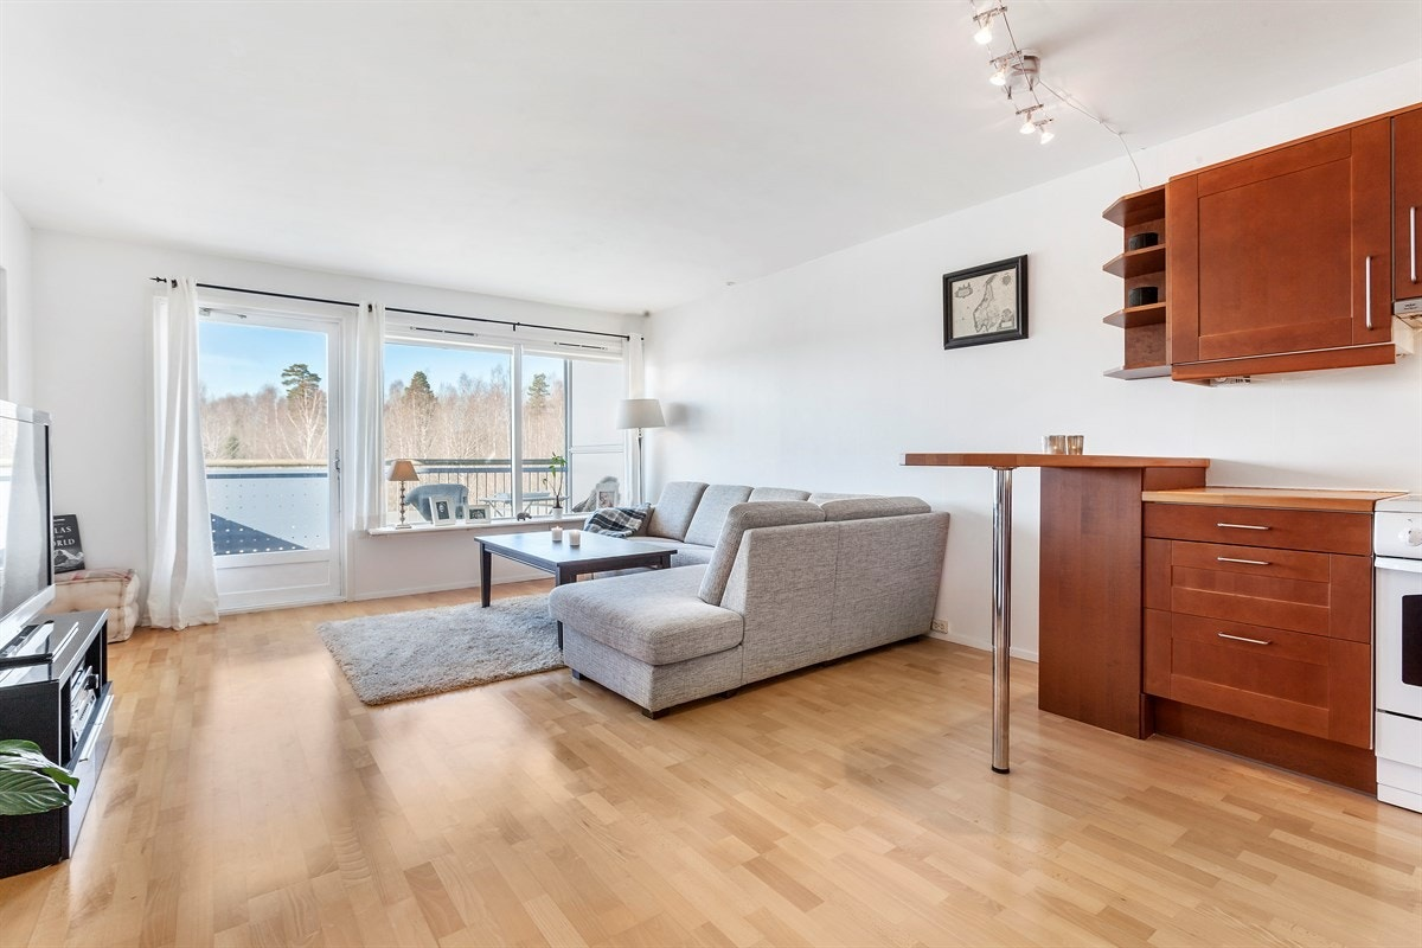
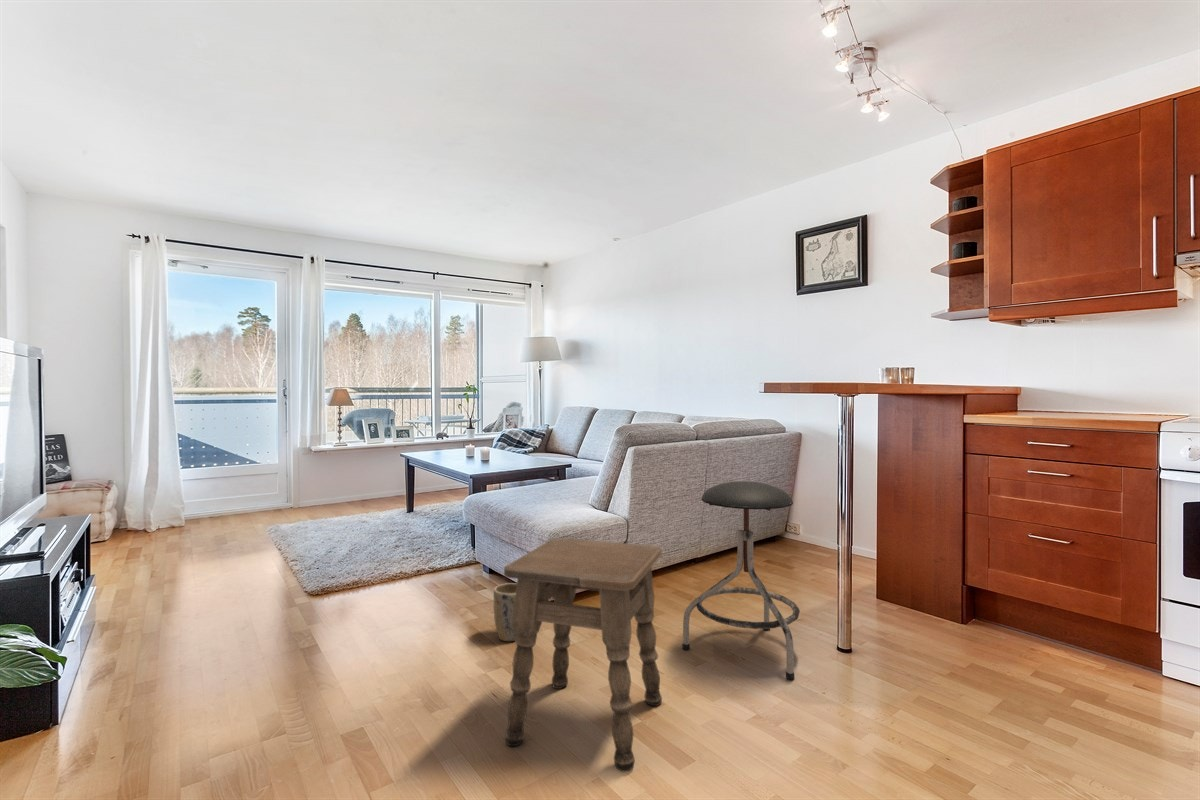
+ side table [503,537,663,773]
+ plant pot [493,582,517,642]
+ stool [681,480,801,680]
